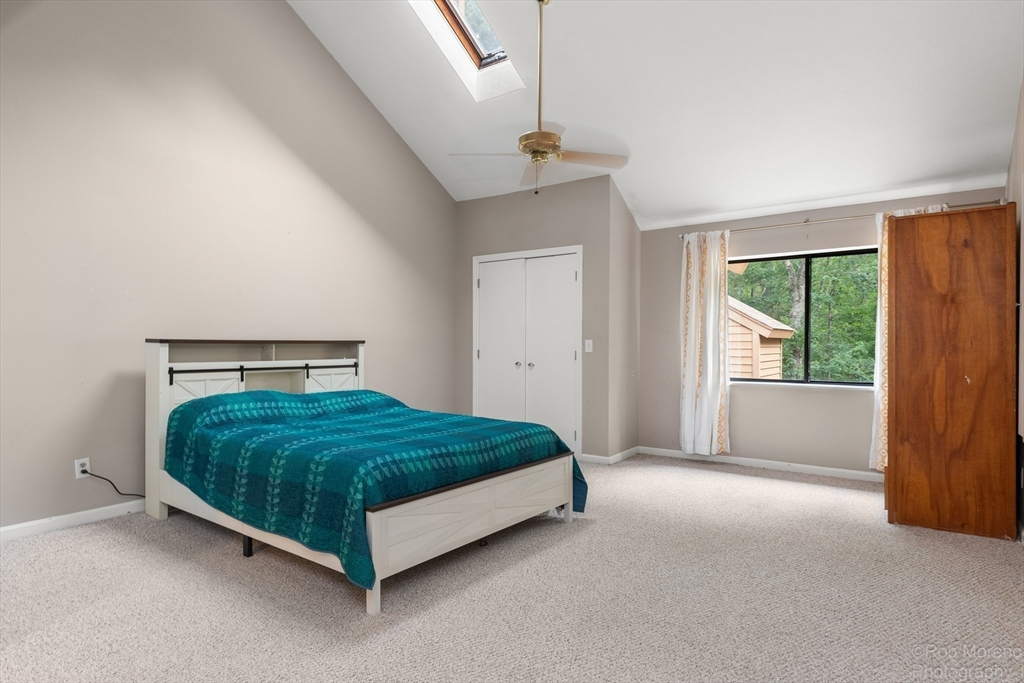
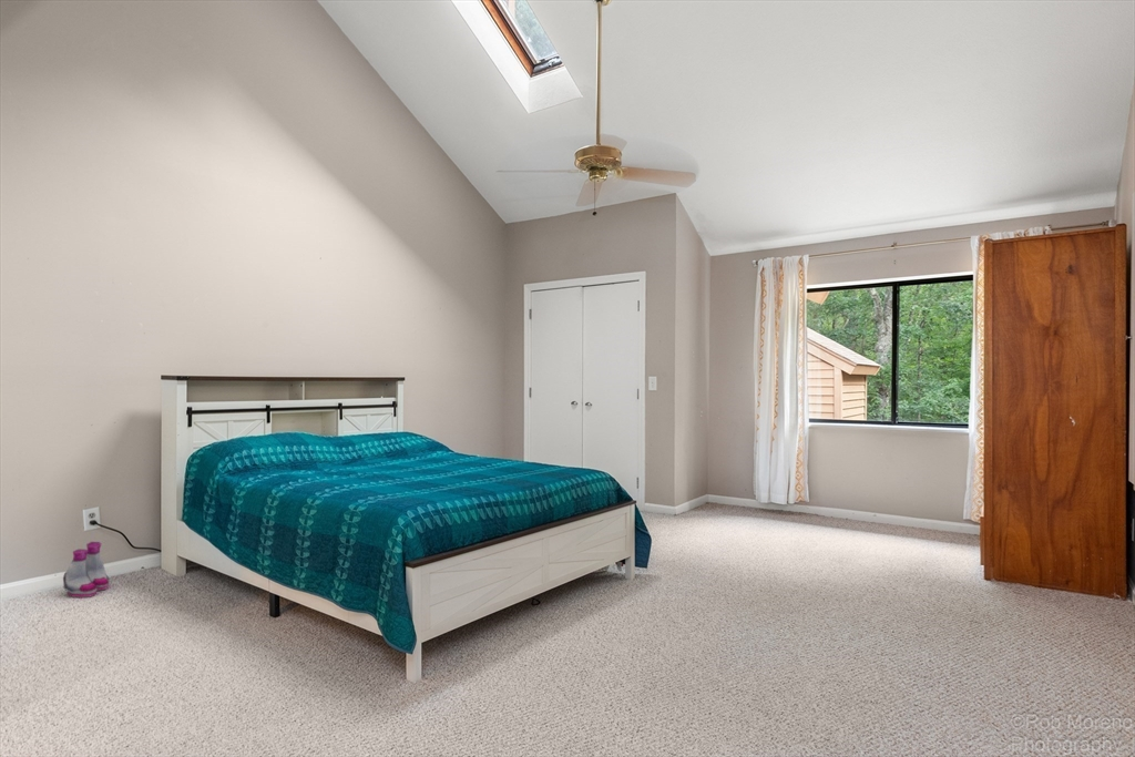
+ boots [62,541,111,599]
